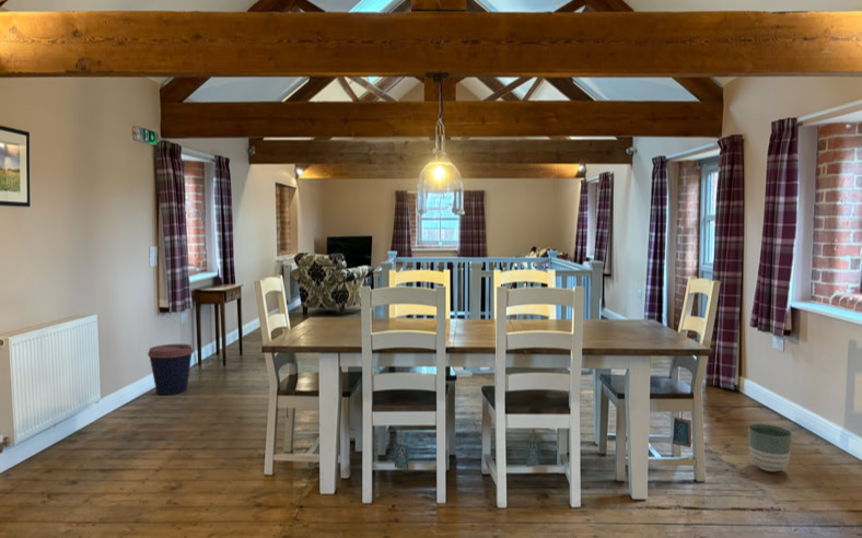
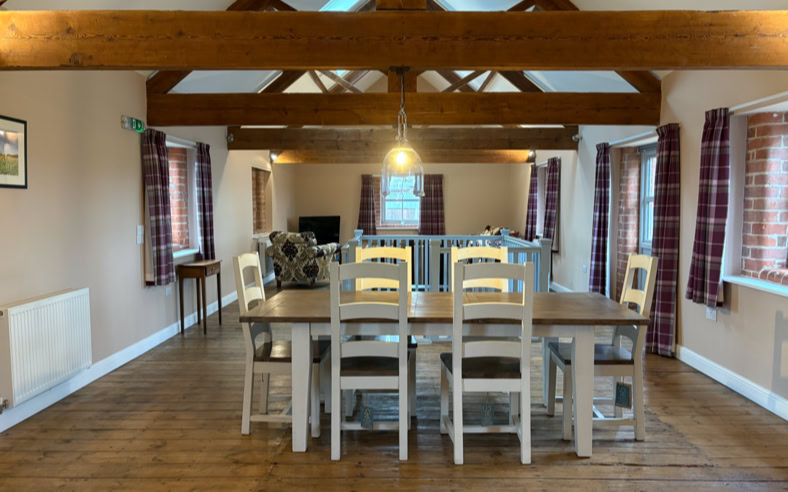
- coffee cup [147,342,195,396]
- planter [747,423,793,472]
